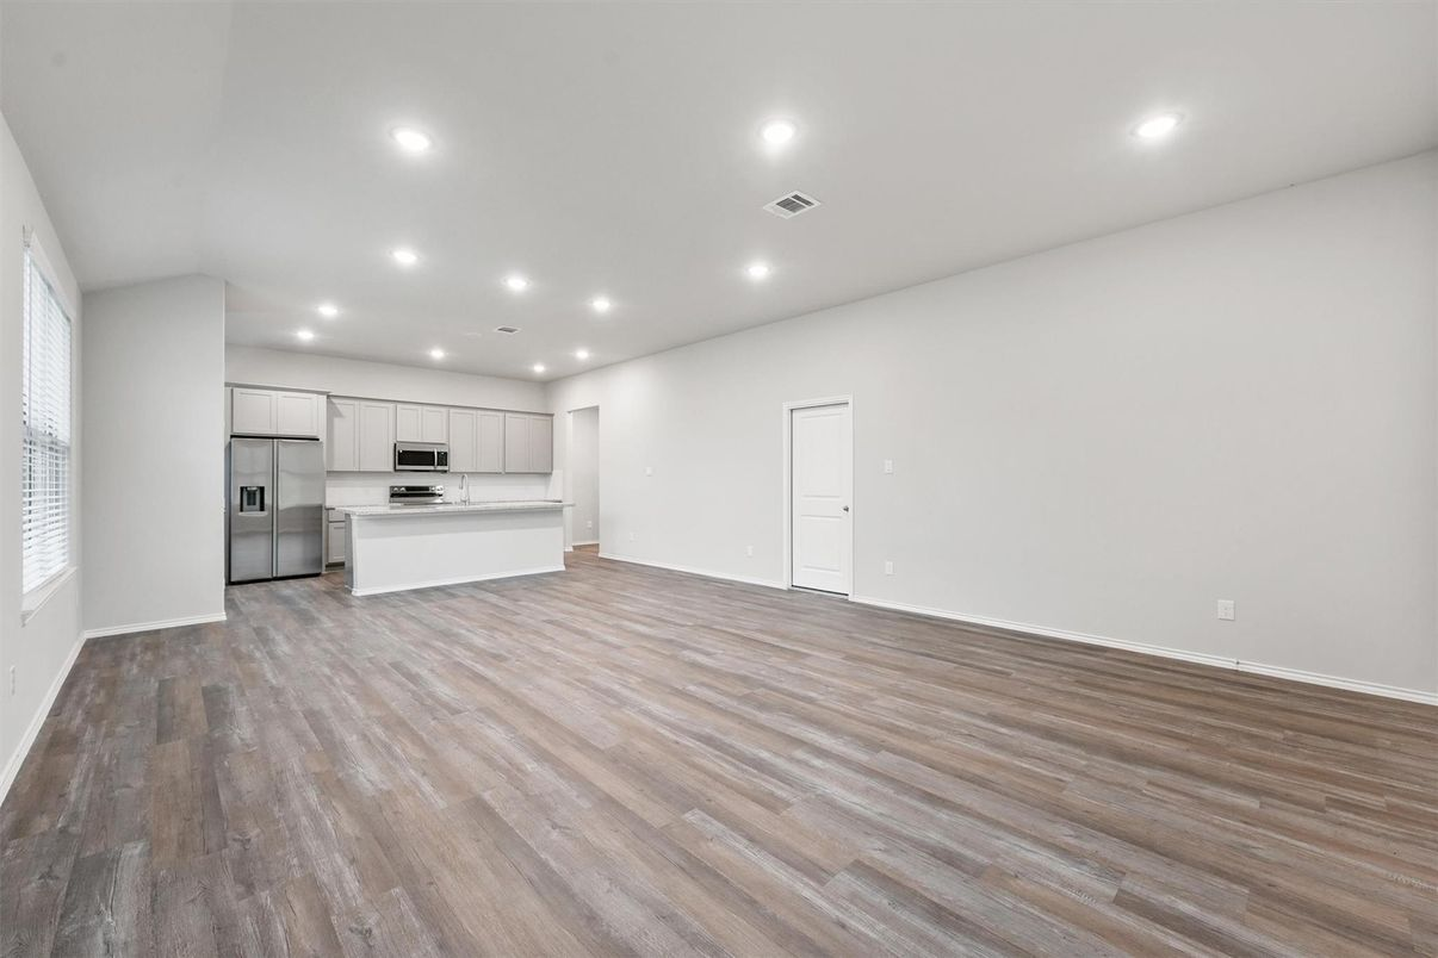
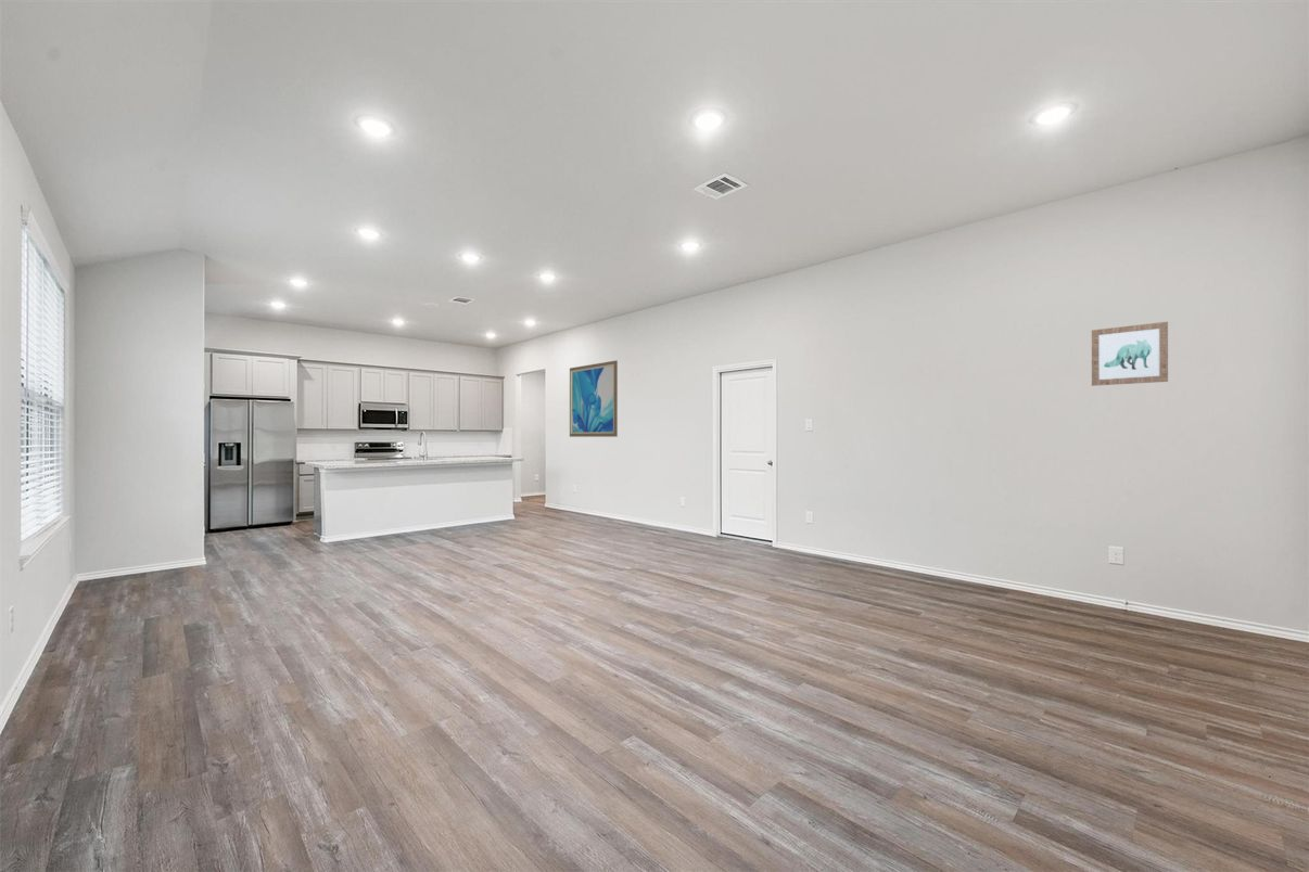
+ wall art [569,359,619,438]
+ wall art [1091,321,1169,387]
